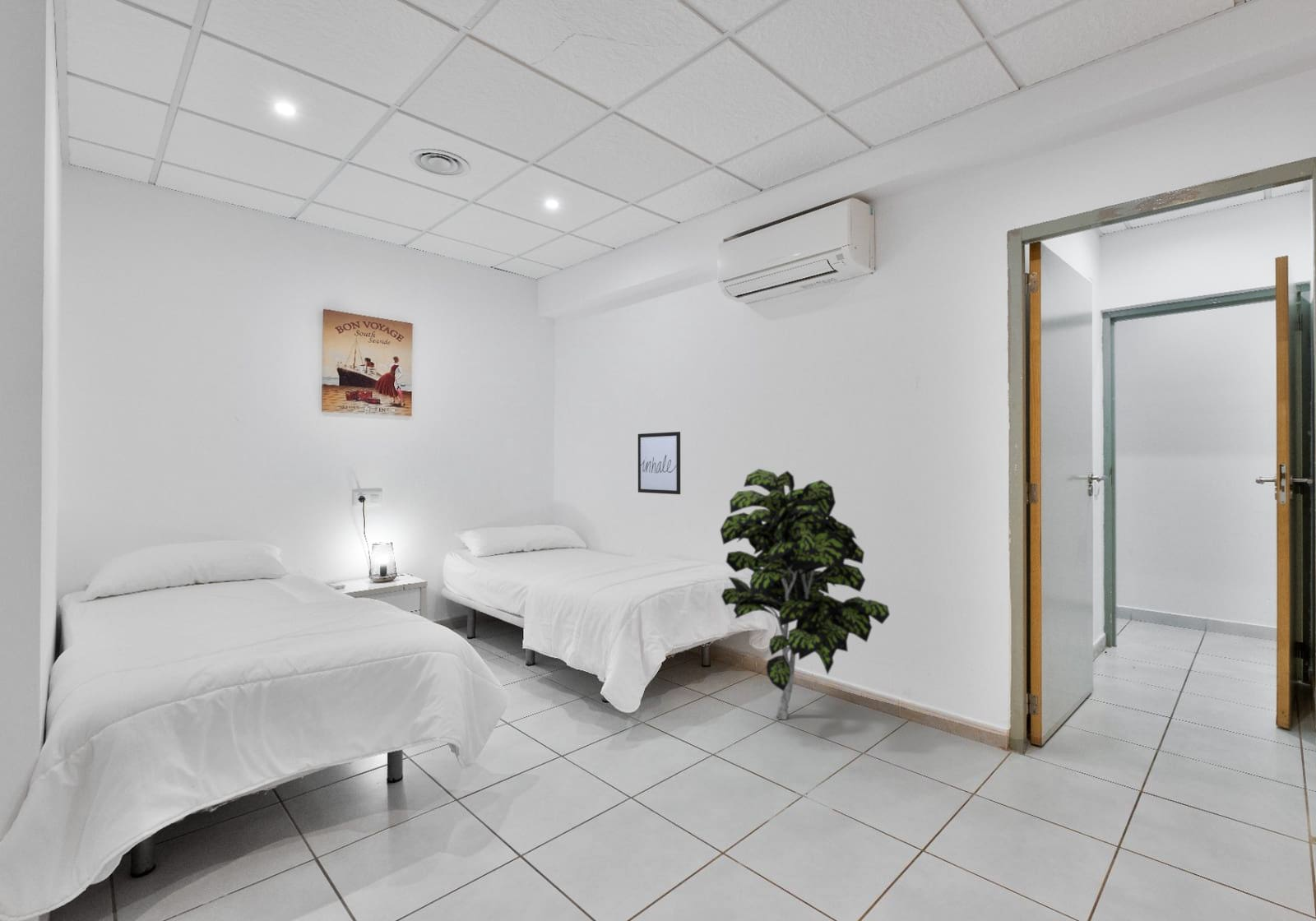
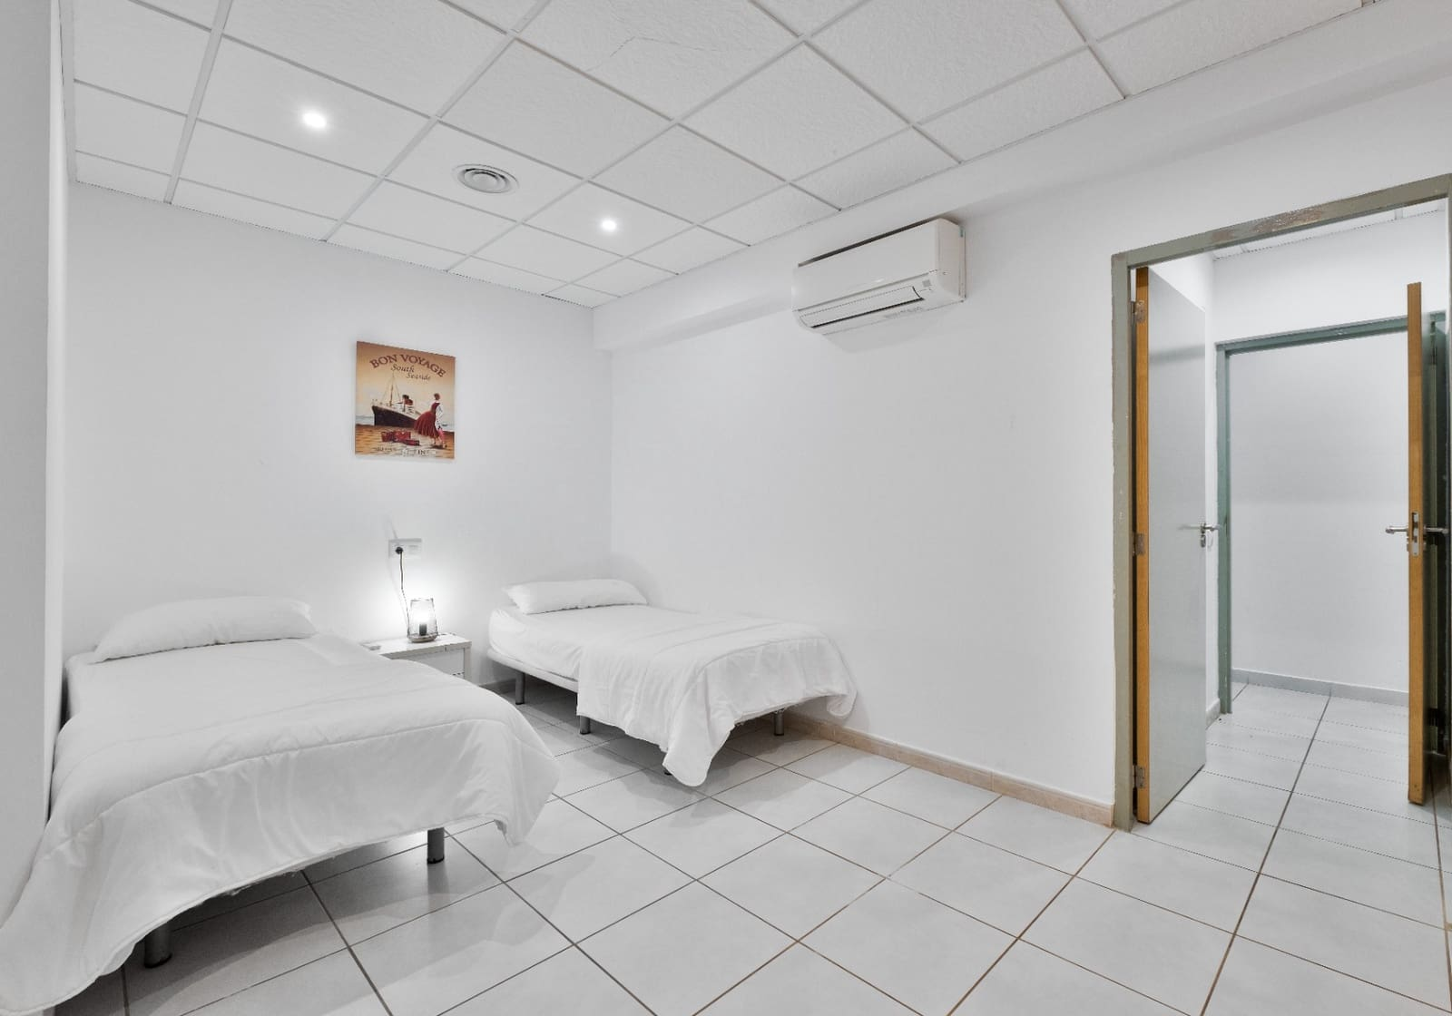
- wall art [637,431,681,495]
- indoor plant [719,468,891,720]
